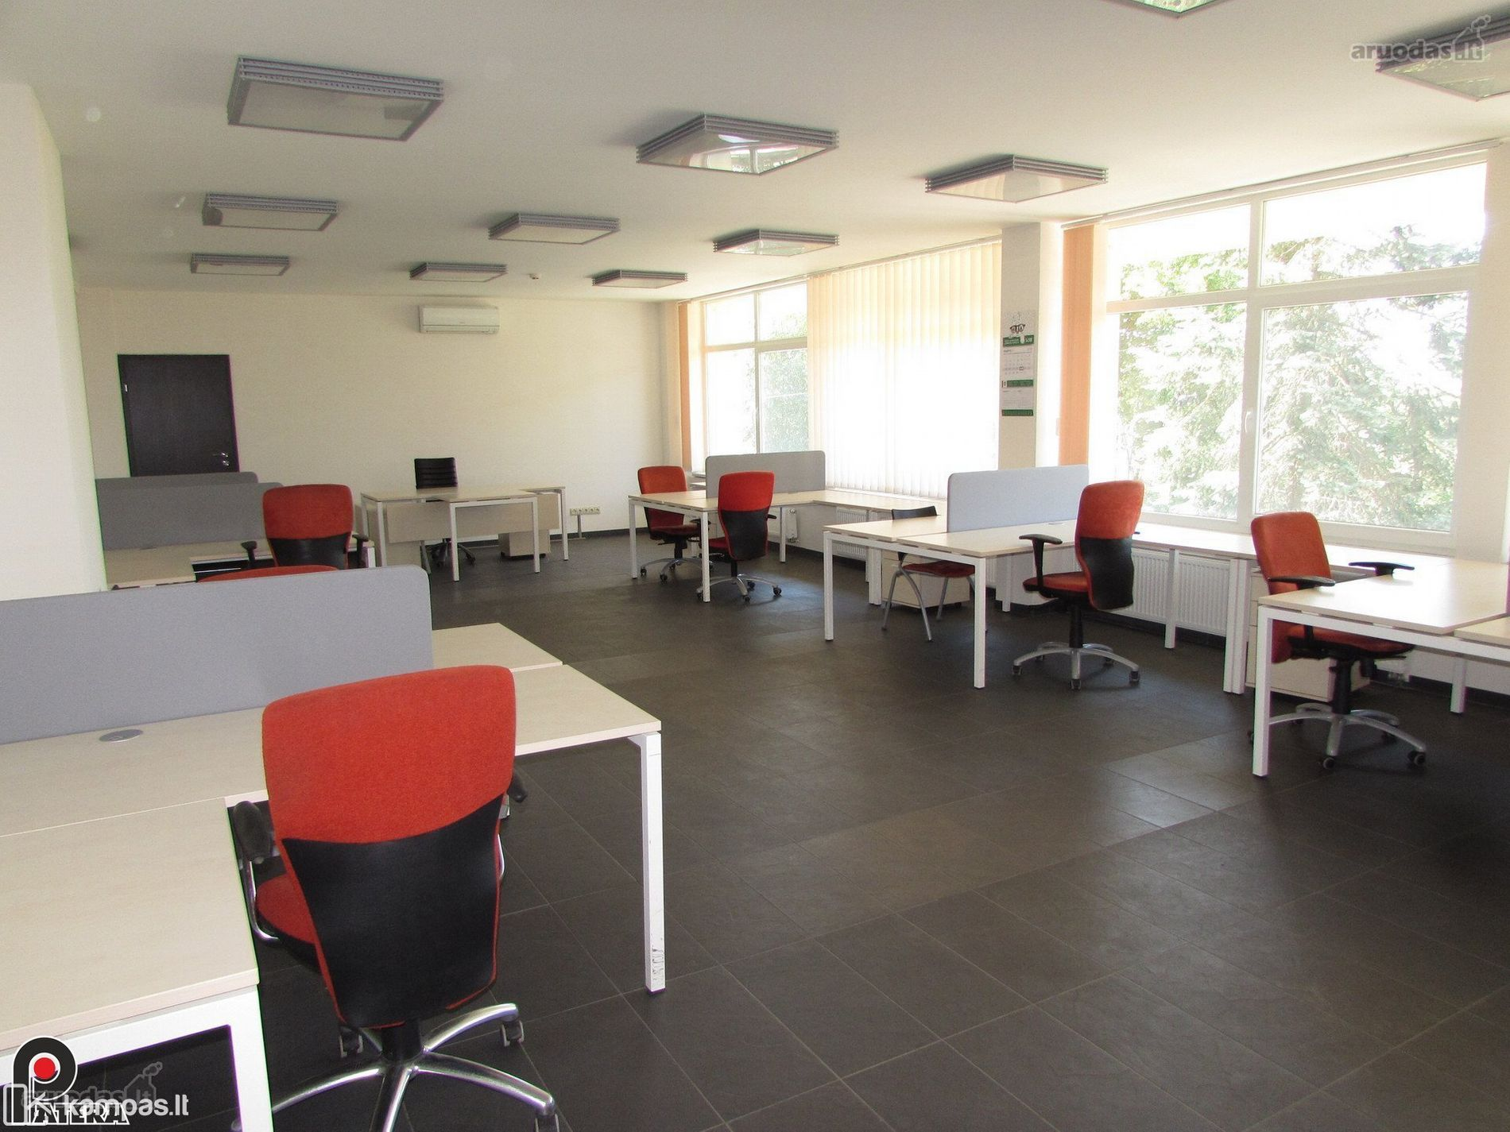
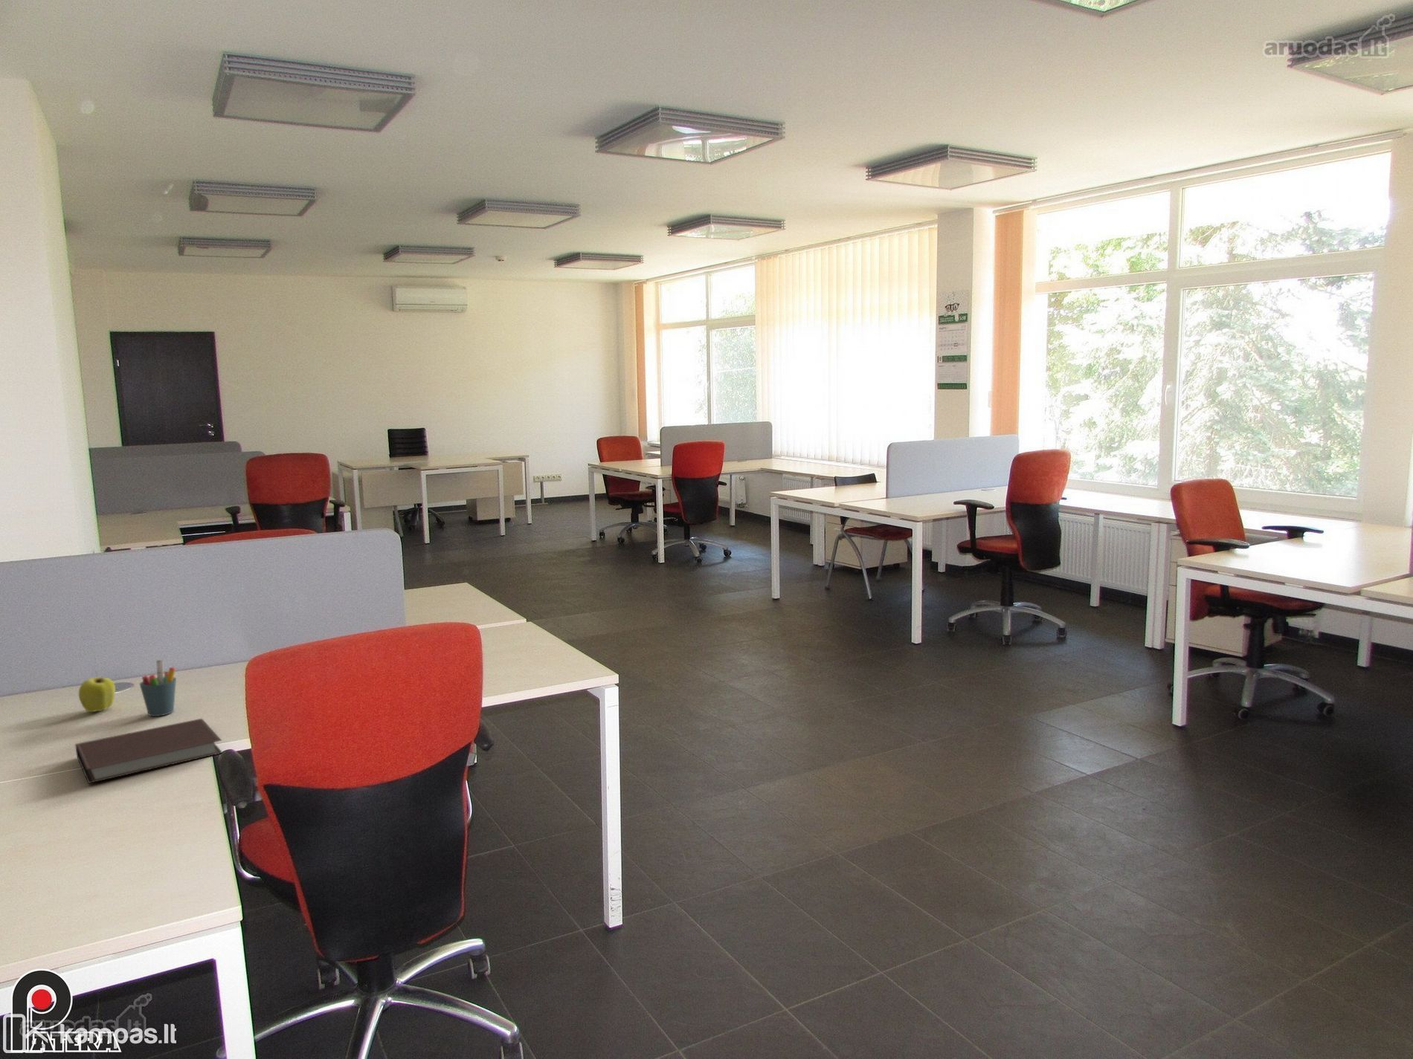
+ apple [78,671,116,713]
+ pen holder [139,660,177,717]
+ notebook [75,717,224,784]
